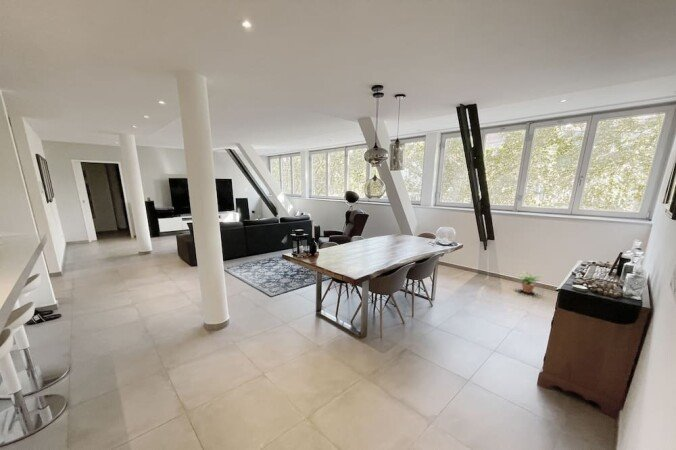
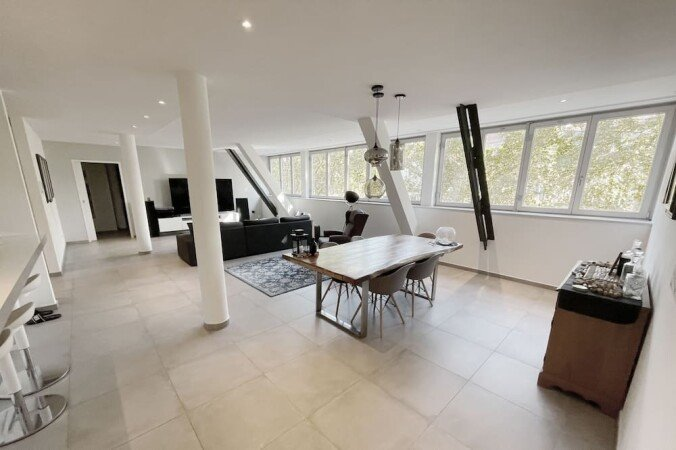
- potted plant [517,271,545,294]
